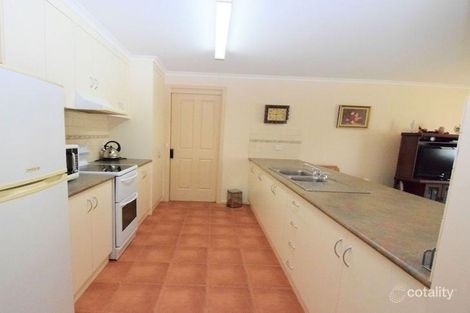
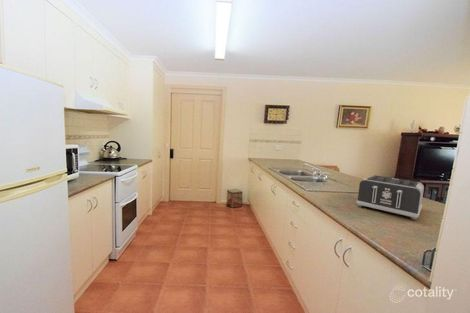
+ toaster [356,174,425,221]
